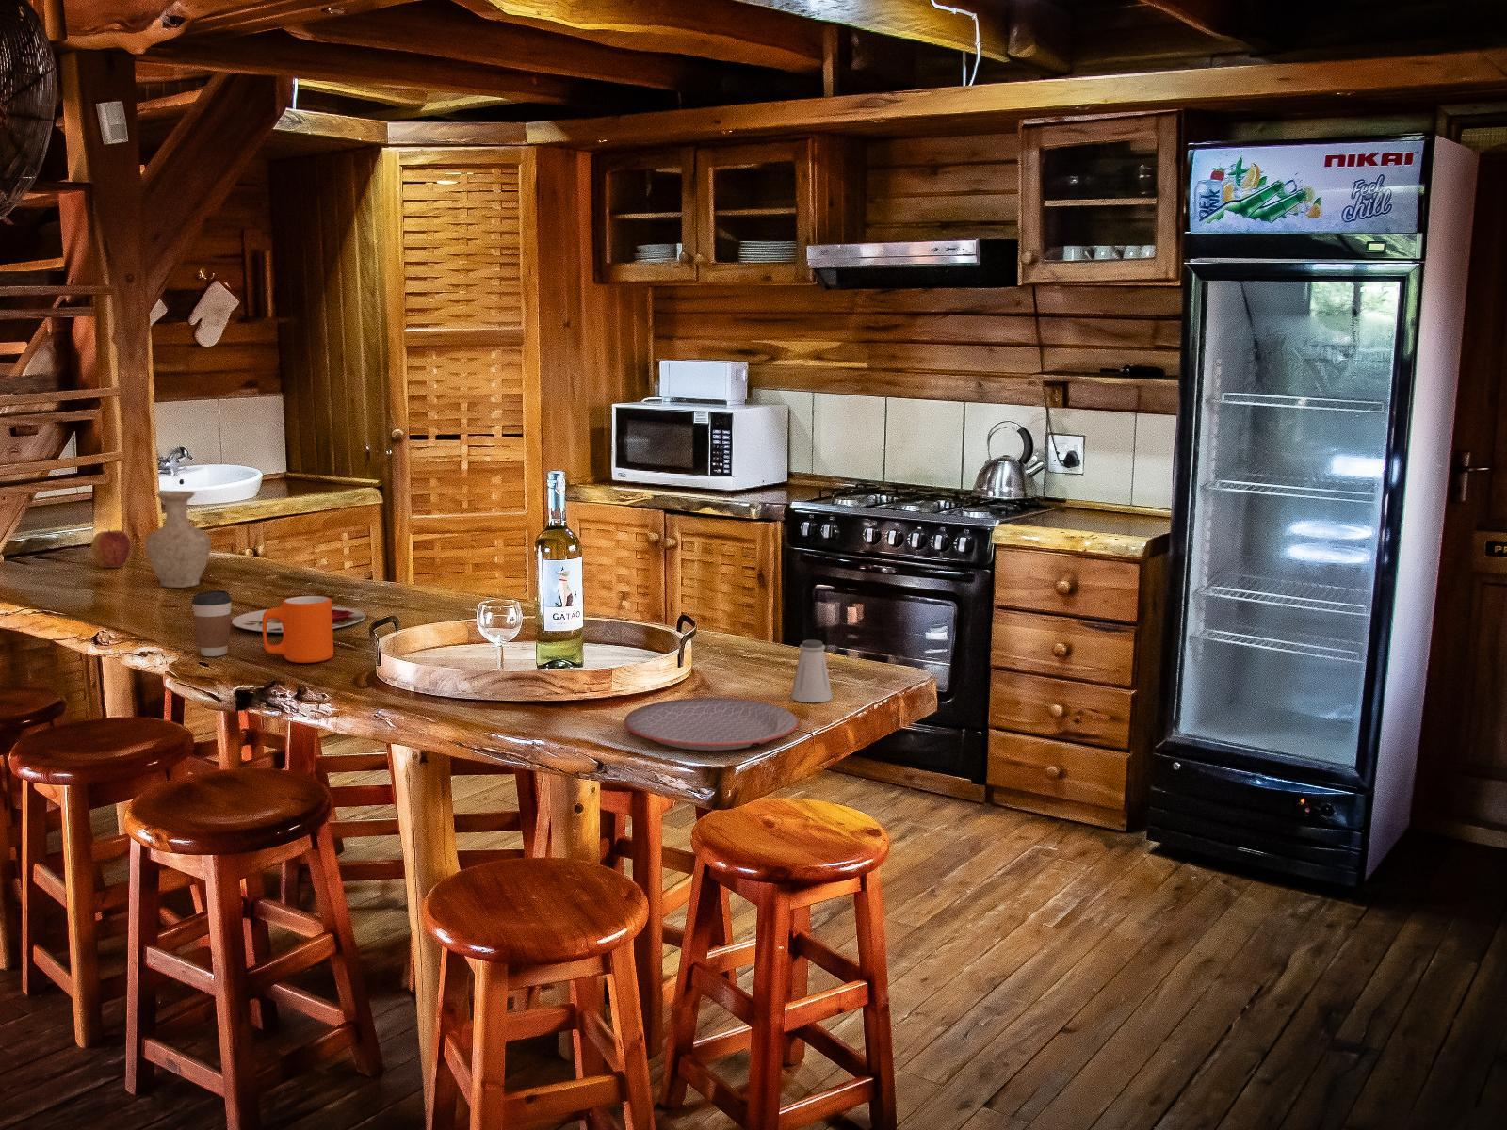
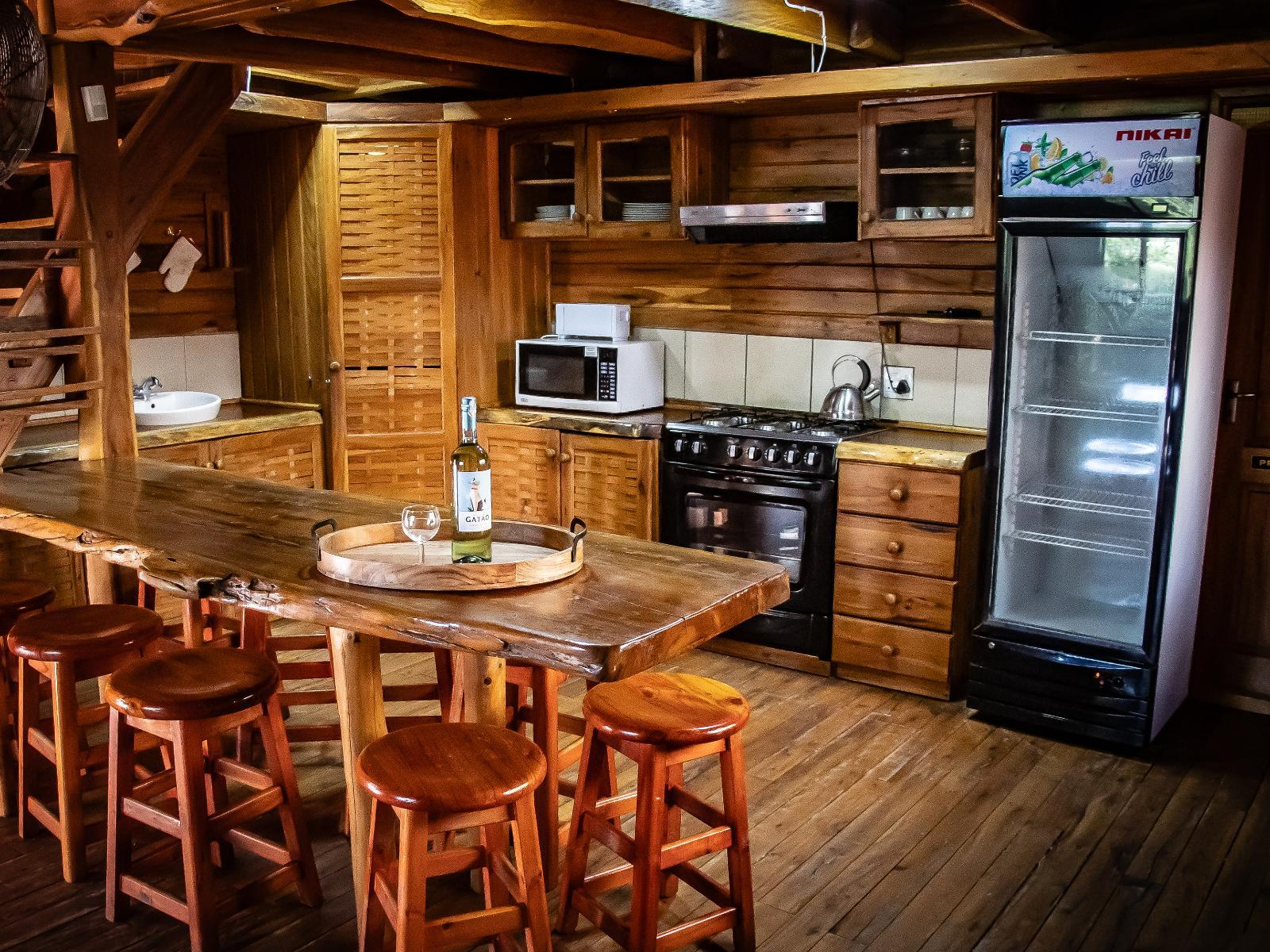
- plate [623,697,800,751]
- mug [262,595,335,664]
- coffee cup [190,590,233,658]
- apple [90,527,131,569]
- plate [230,605,367,634]
- vase [144,490,212,589]
- saltshaker [790,640,833,704]
